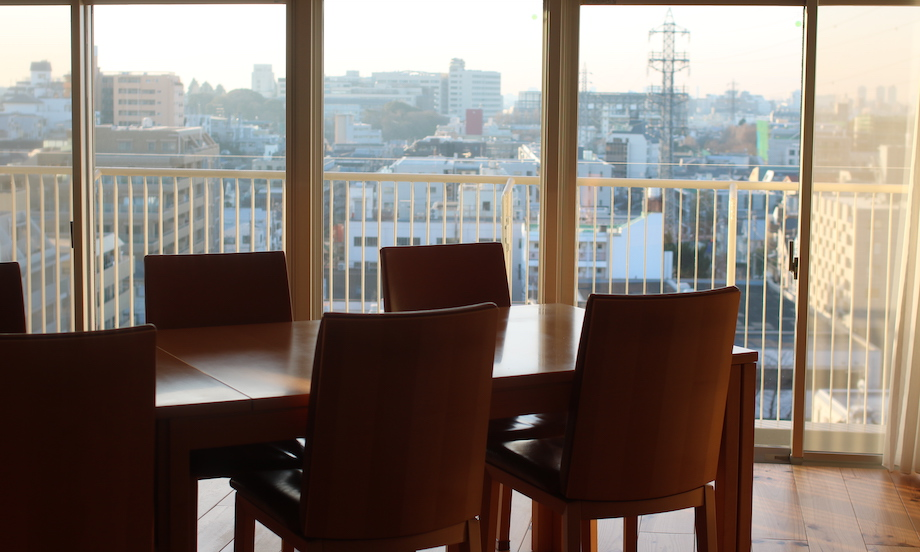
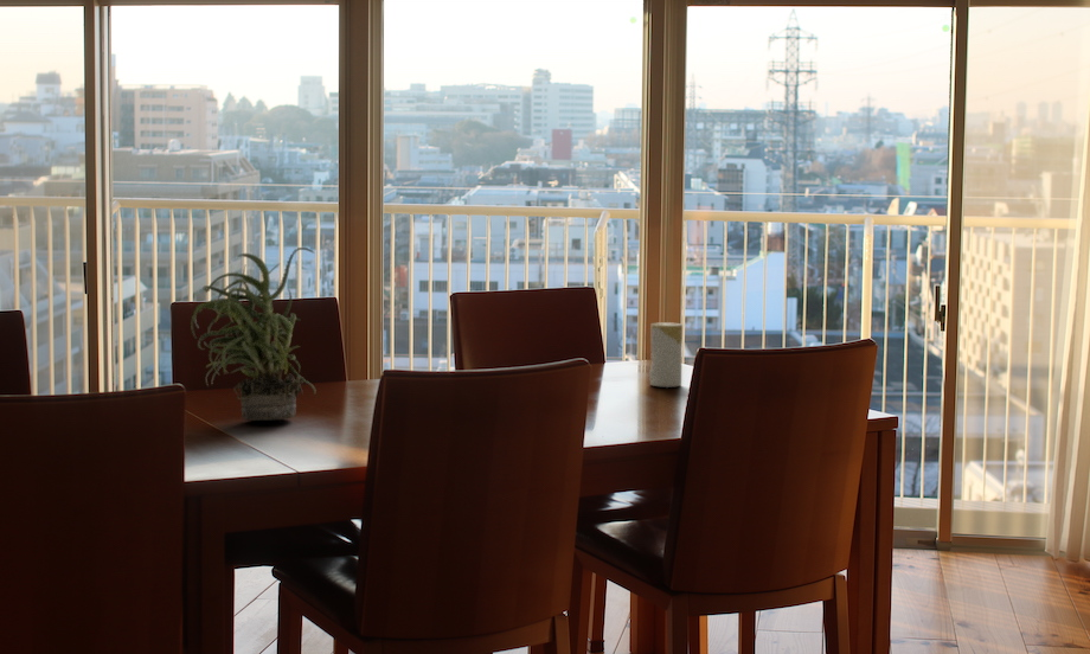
+ candle [648,321,684,389]
+ potted plant [190,246,316,422]
